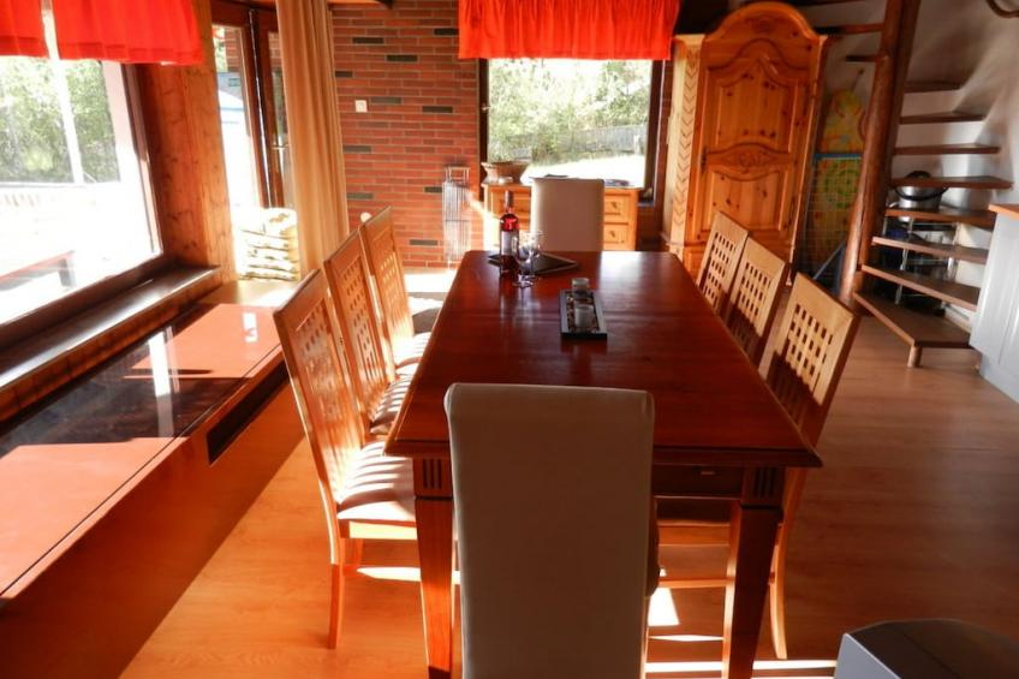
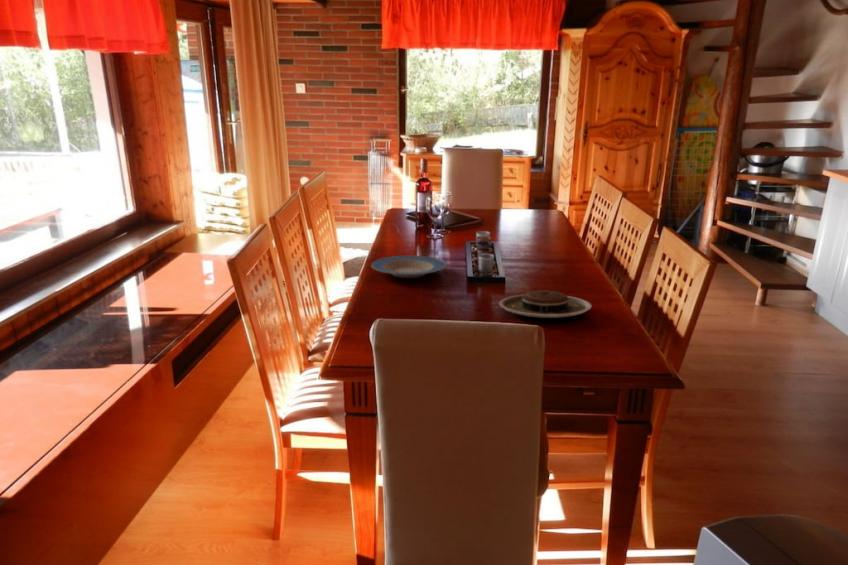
+ plate [498,290,592,319]
+ plate [370,255,447,279]
